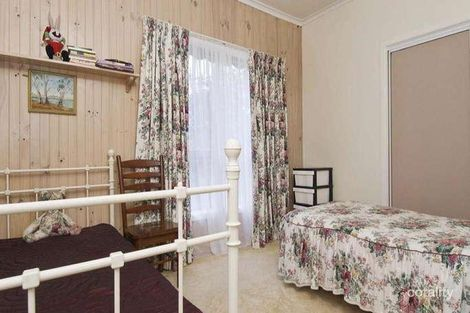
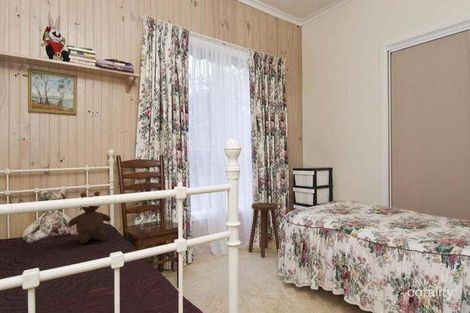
+ teddy bear [67,190,112,245]
+ stool [247,202,280,258]
